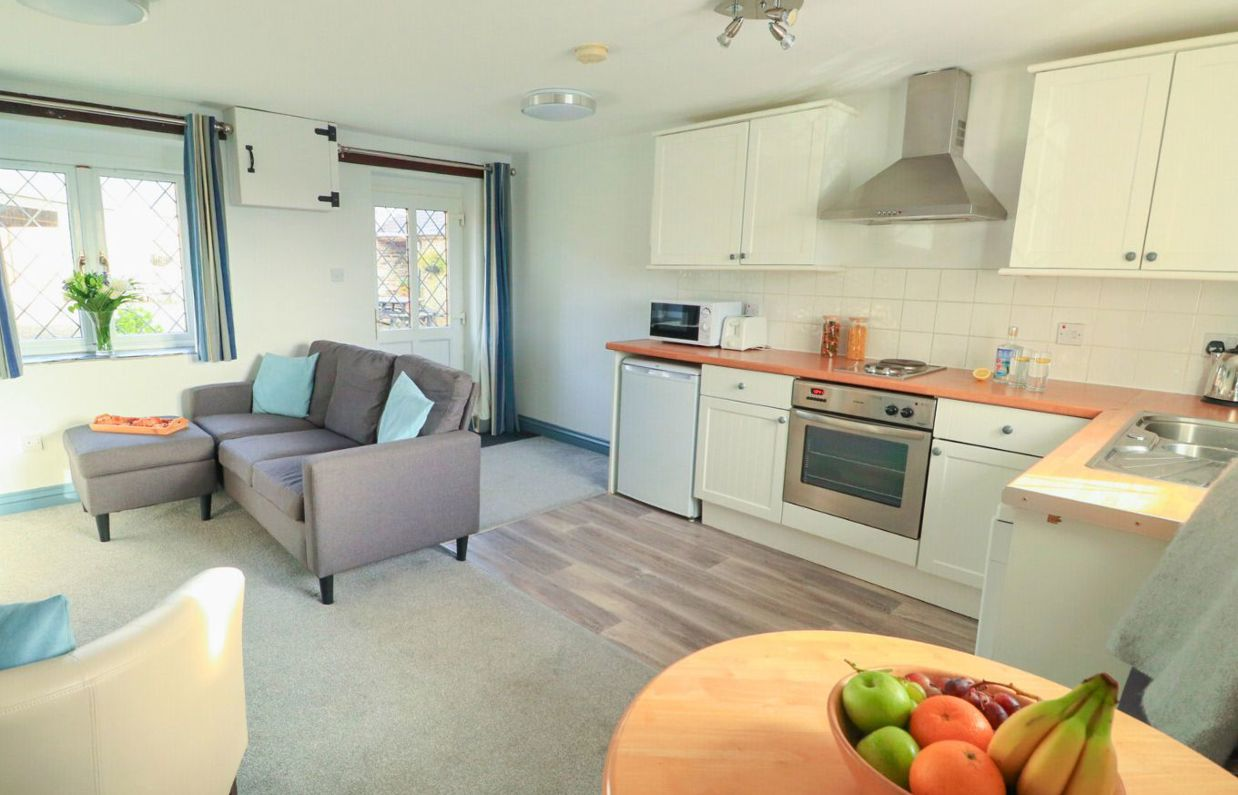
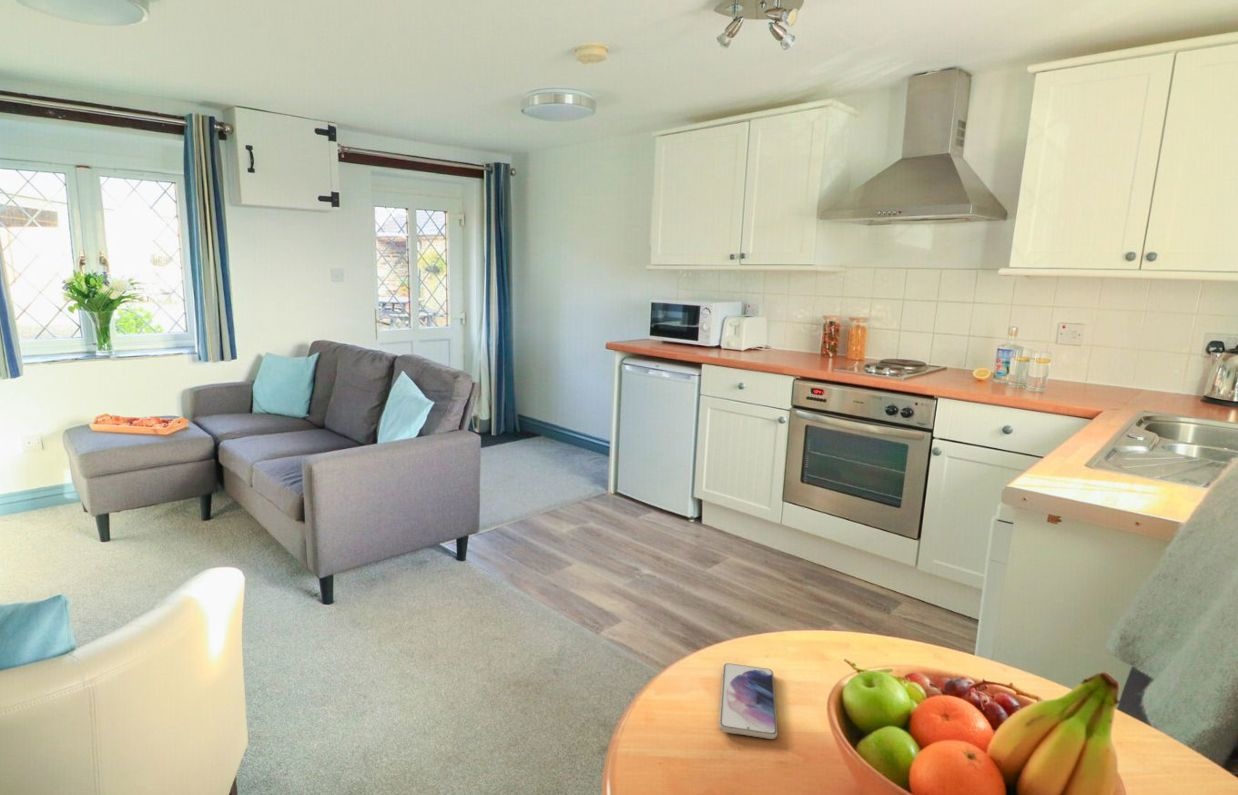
+ smartphone [718,662,778,740]
